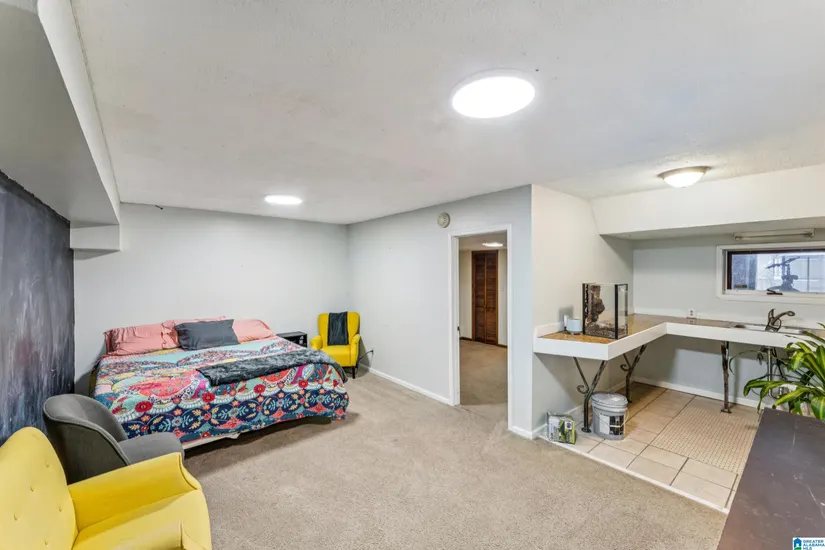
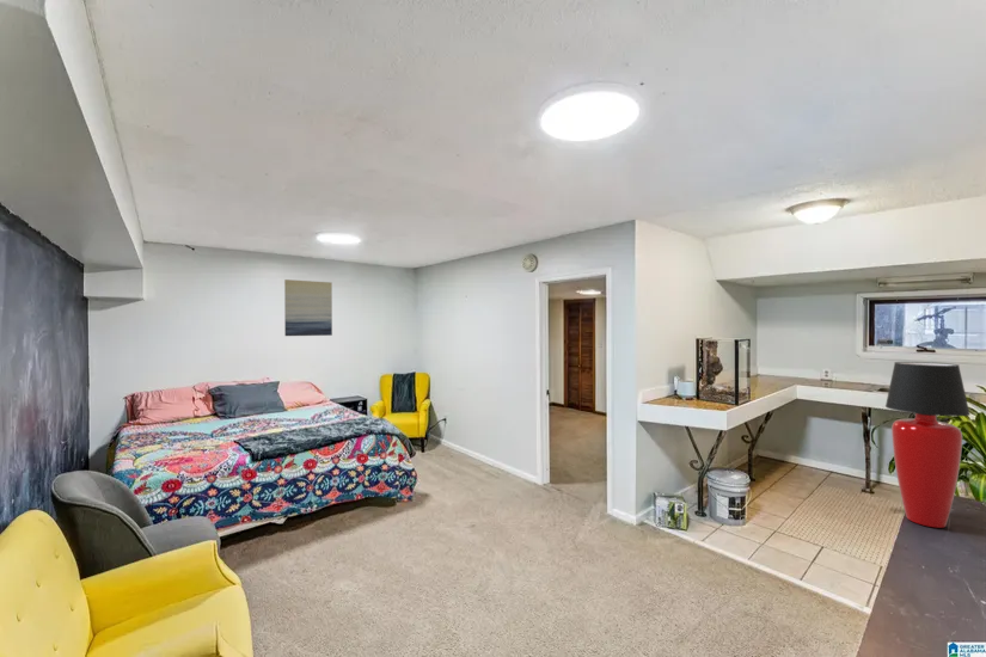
+ wall art [283,278,333,337]
+ table lamp [884,361,972,529]
